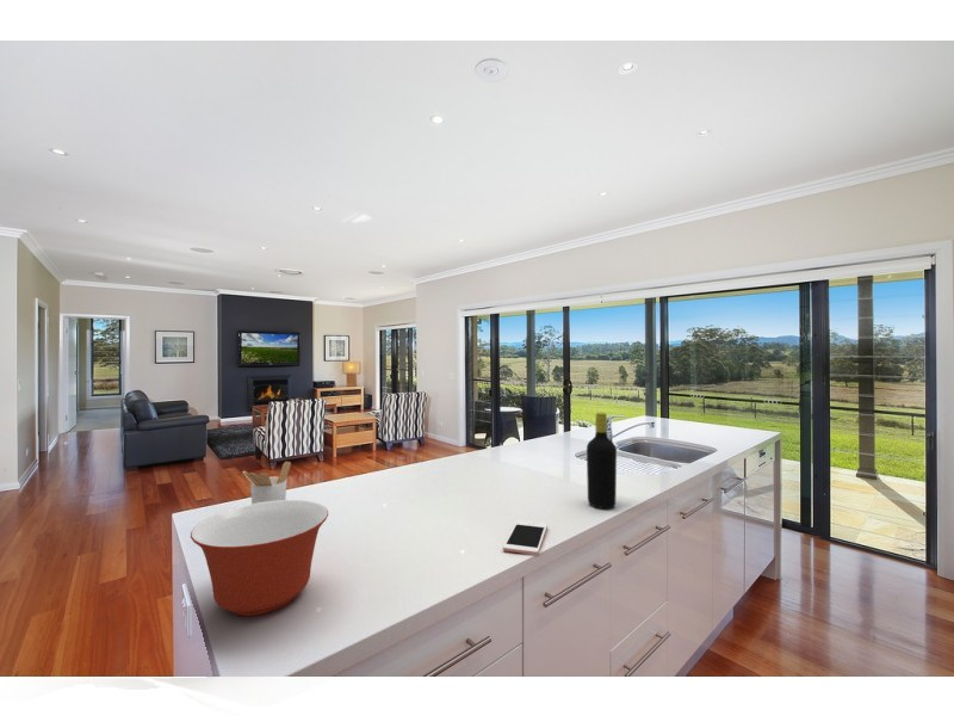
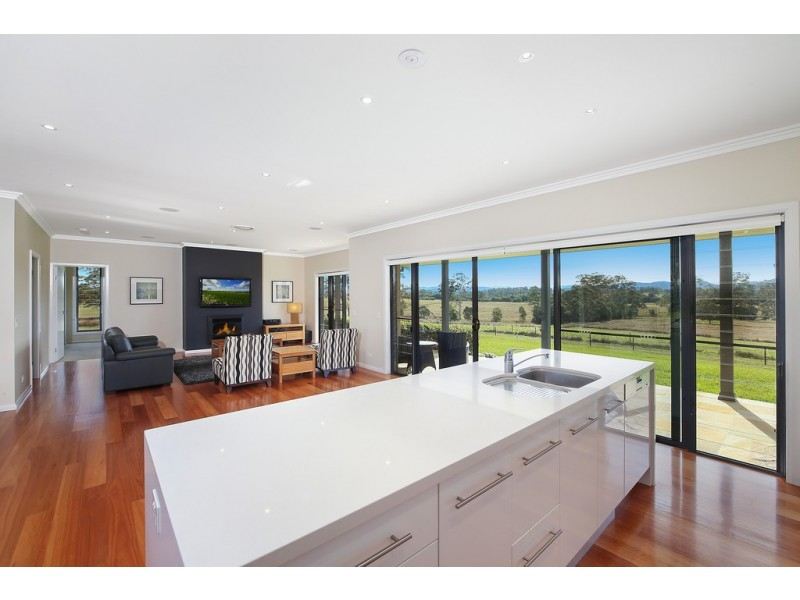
- utensil holder [241,461,292,505]
- bottle [586,412,618,510]
- cell phone [502,520,549,556]
- mixing bowl [190,499,329,617]
